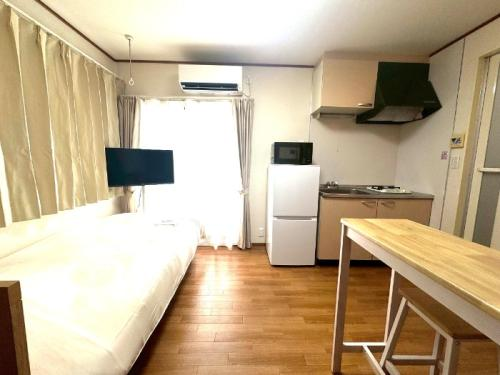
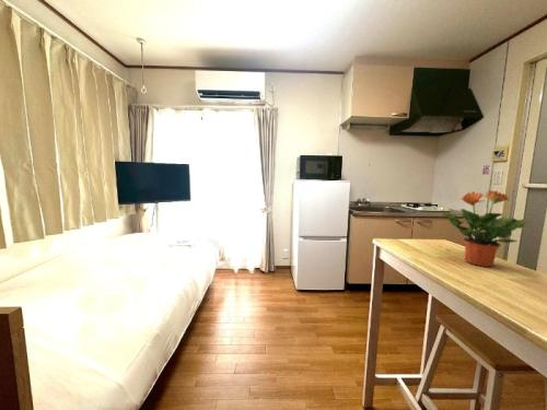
+ potted plant [441,189,532,268]
